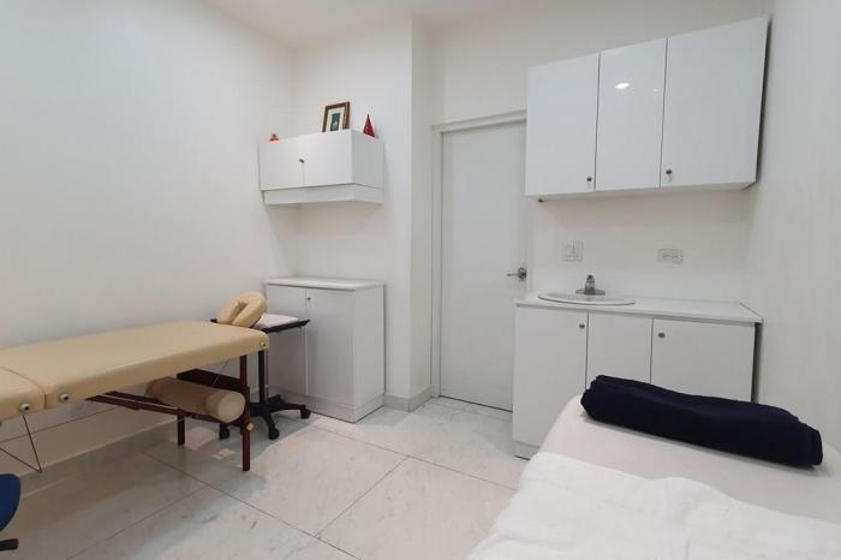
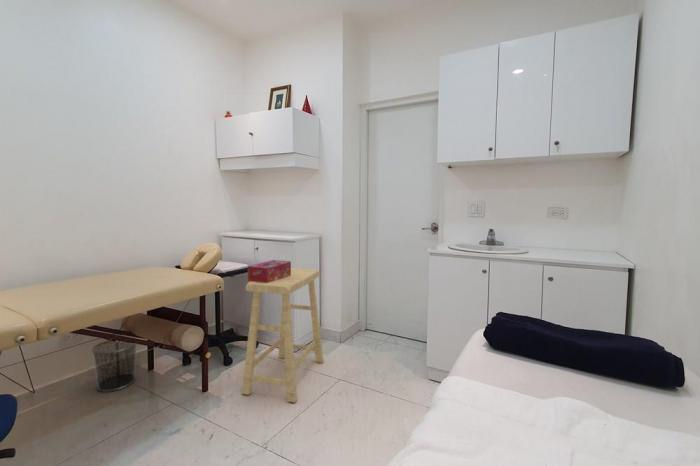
+ tissue box [247,259,292,283]
+ waste bin [90,340,138,393]
+ stool [241,267,325,404]
